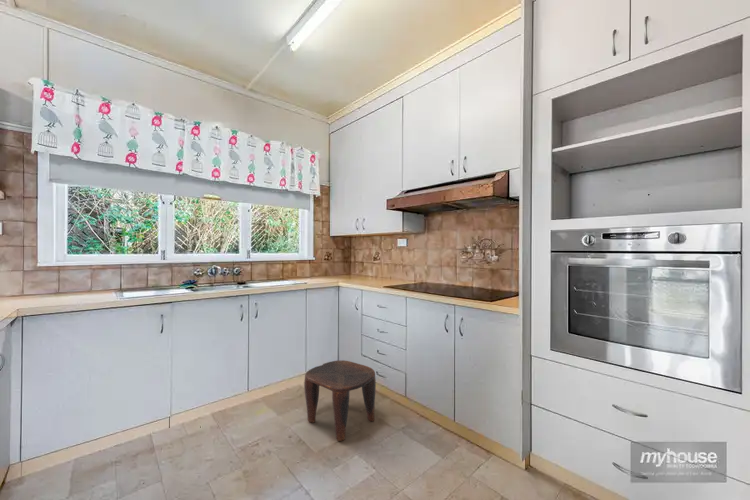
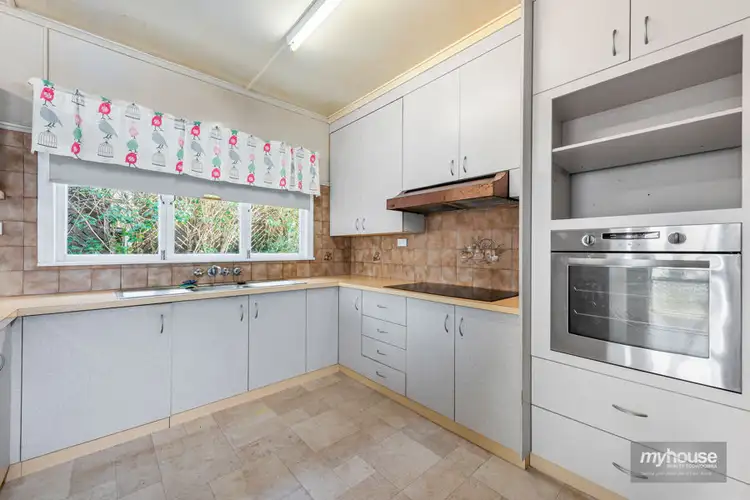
- stool [303,359,377,442]
